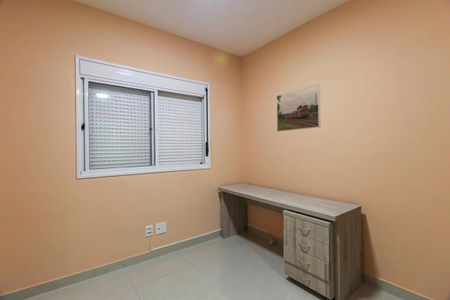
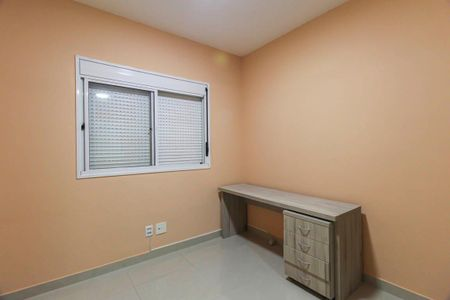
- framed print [276,84,321,132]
